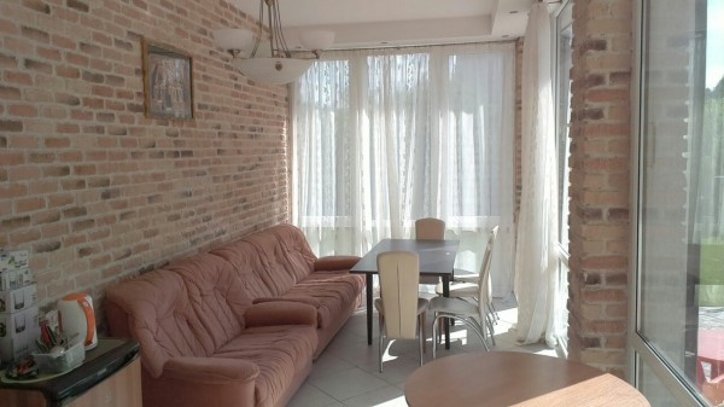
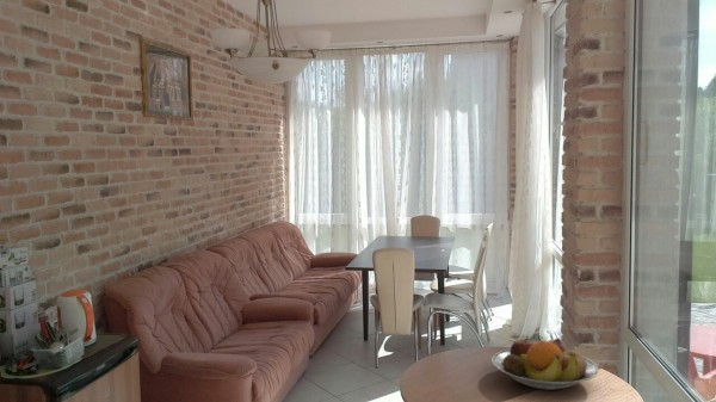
+ fruit bowl [490,335,599,391]
